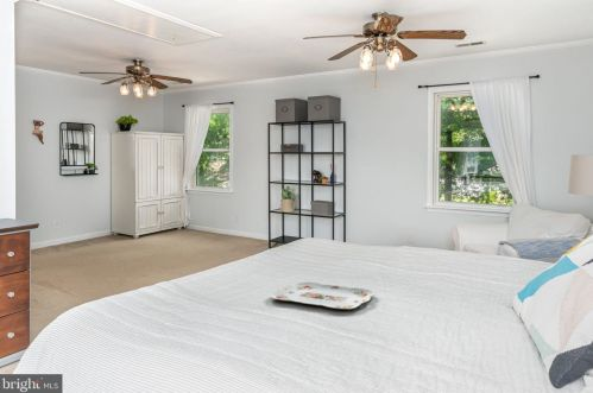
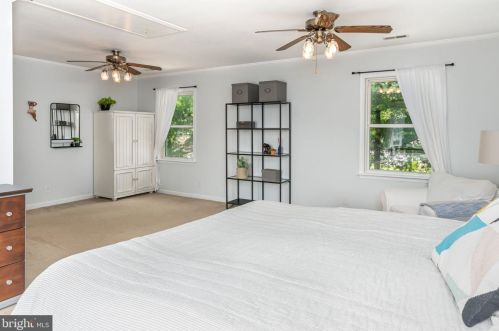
- serving tray [269,281,376,310]
